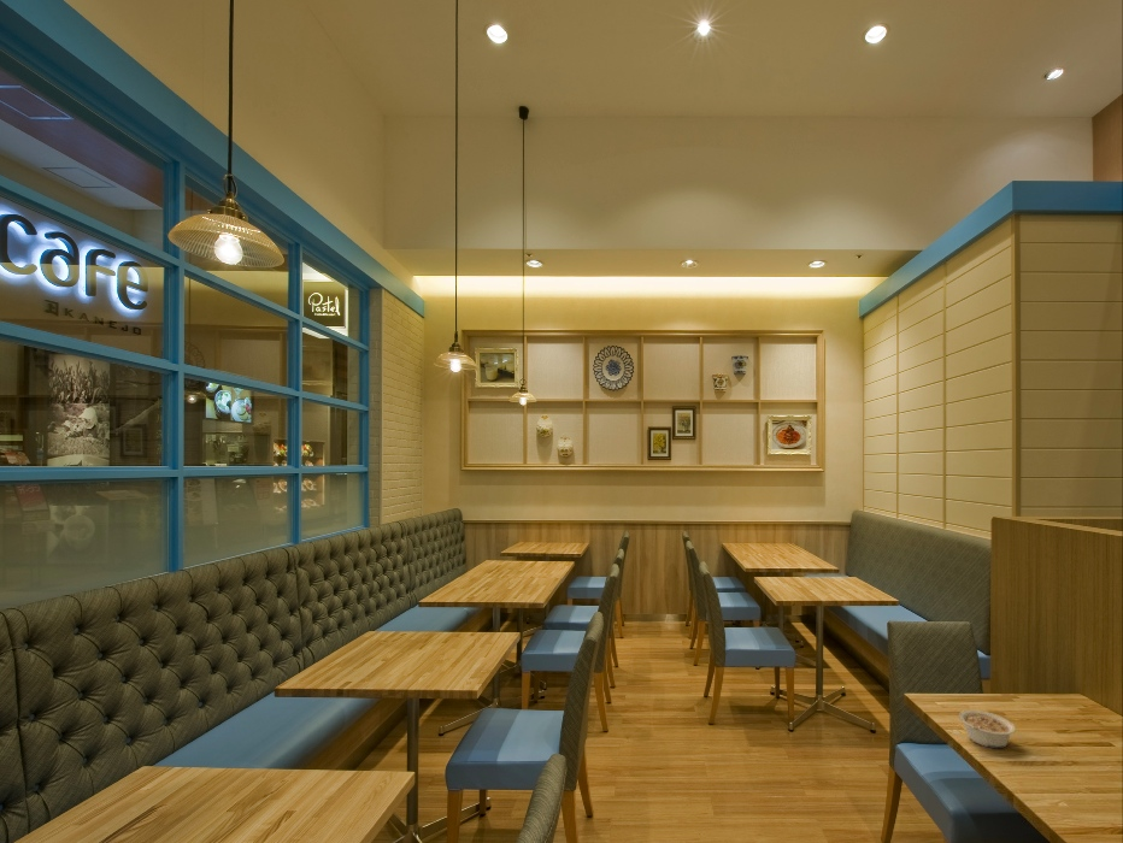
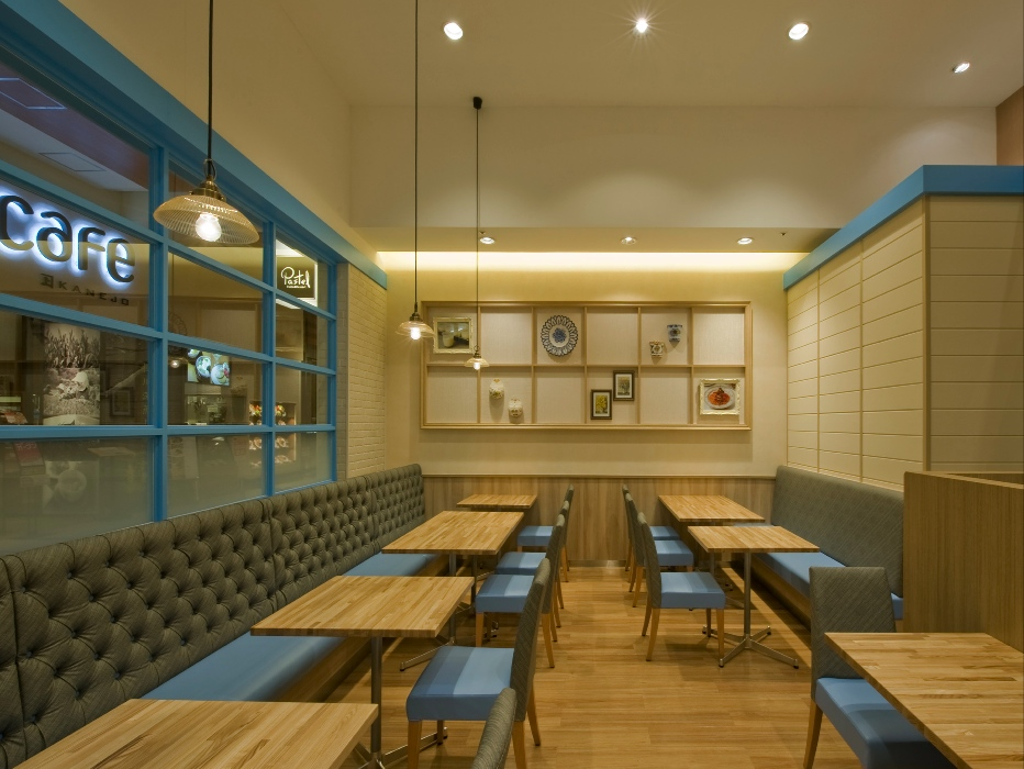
- legume [958,709,1017,749]
